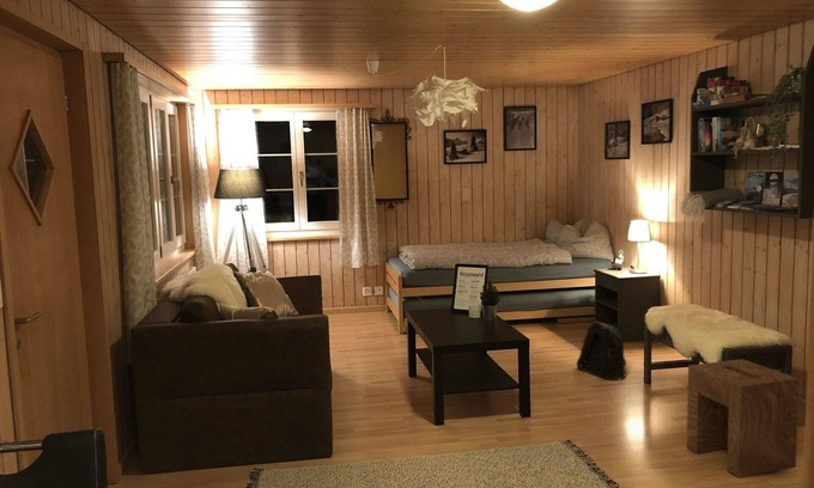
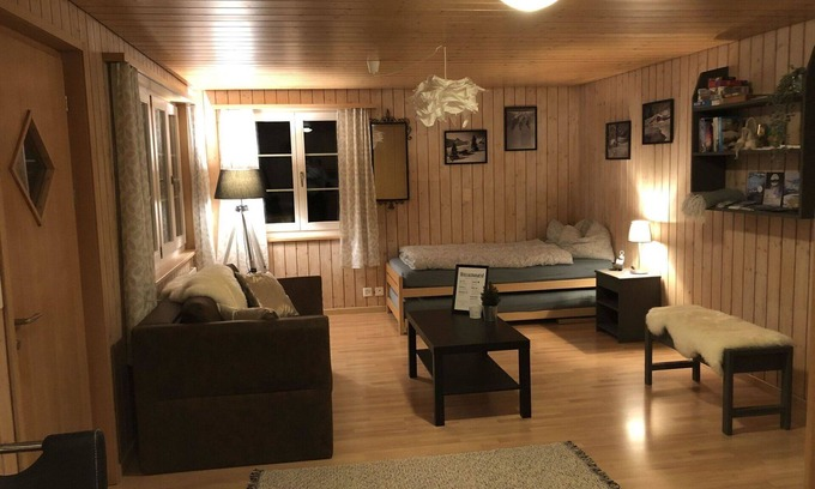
- stool [686,358,801,478]
- backpack [576,319,627,382]
